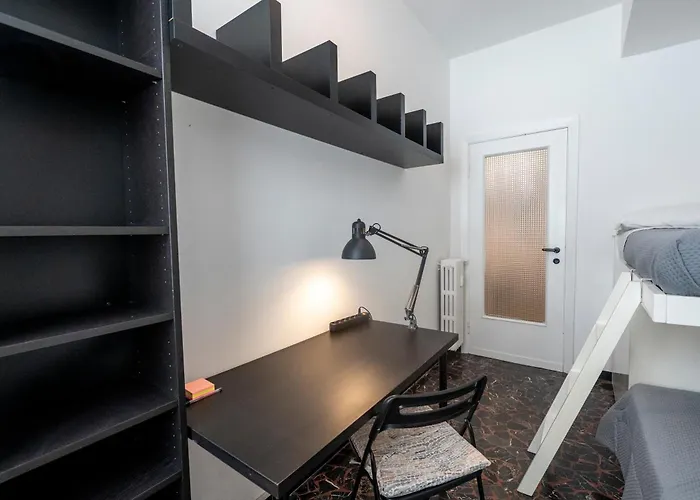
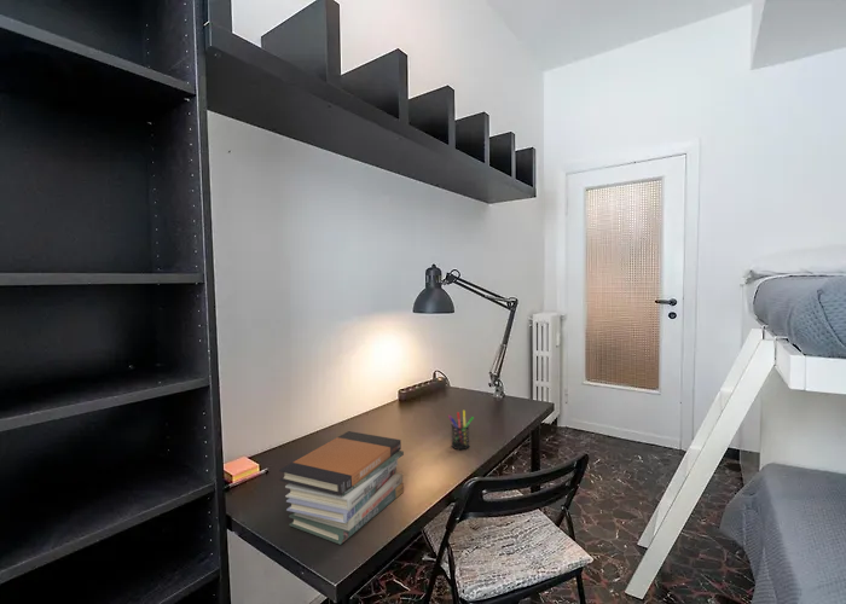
+ pen holder [447,410,475,451]
+ book stack [278,430,405,546]
